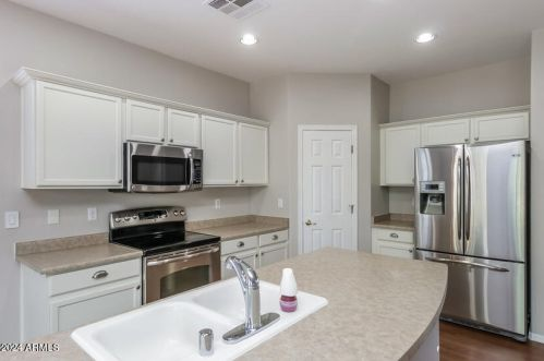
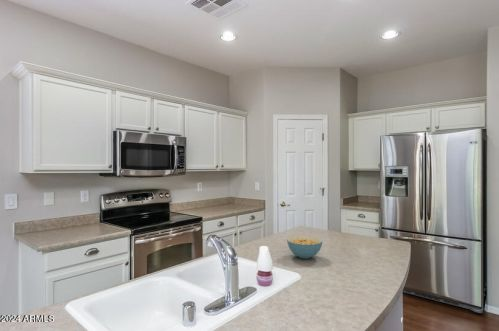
+ cereal bowl [286,235,323,260]
